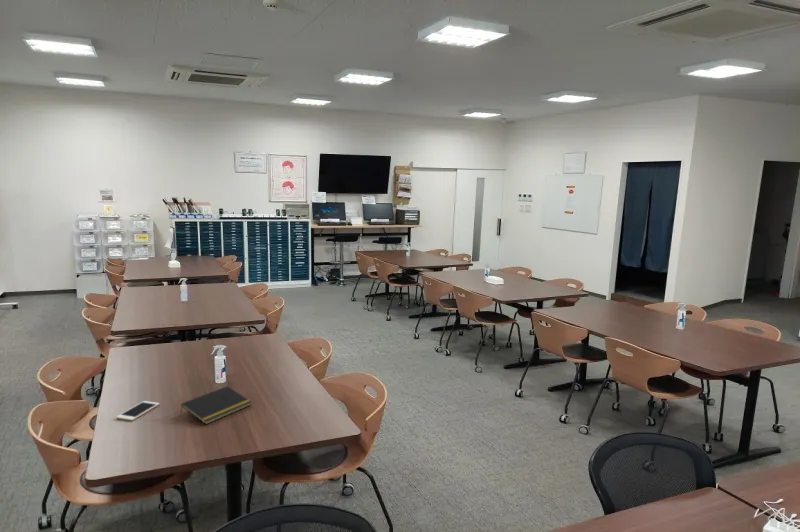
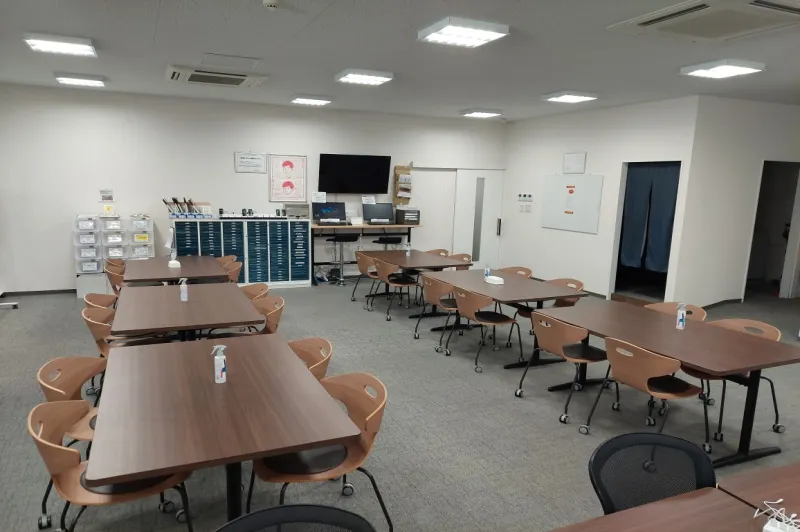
- notepad [179,385,252,425]
- cell phone [115,400,160,422]
